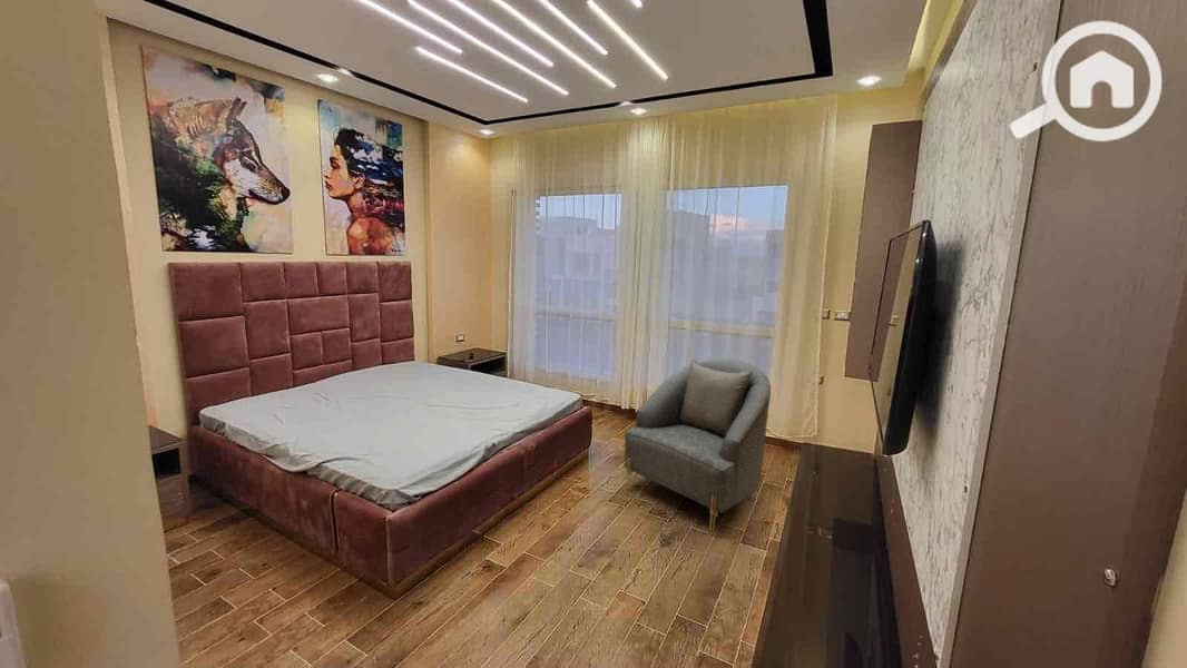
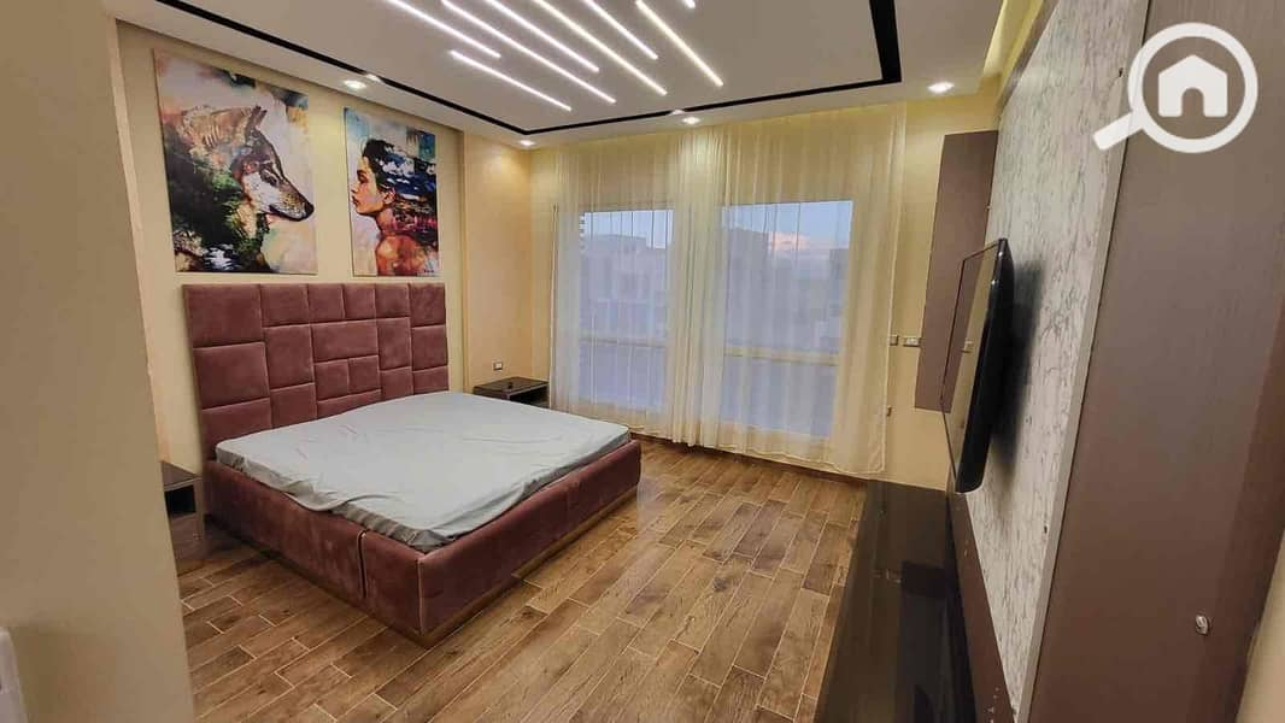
- armchair [624,357,772,534]
